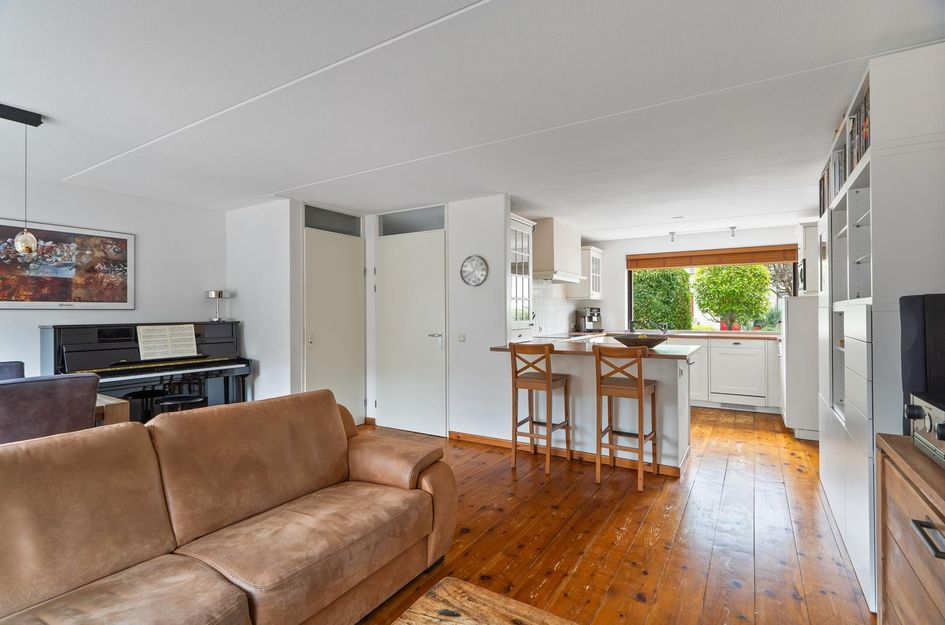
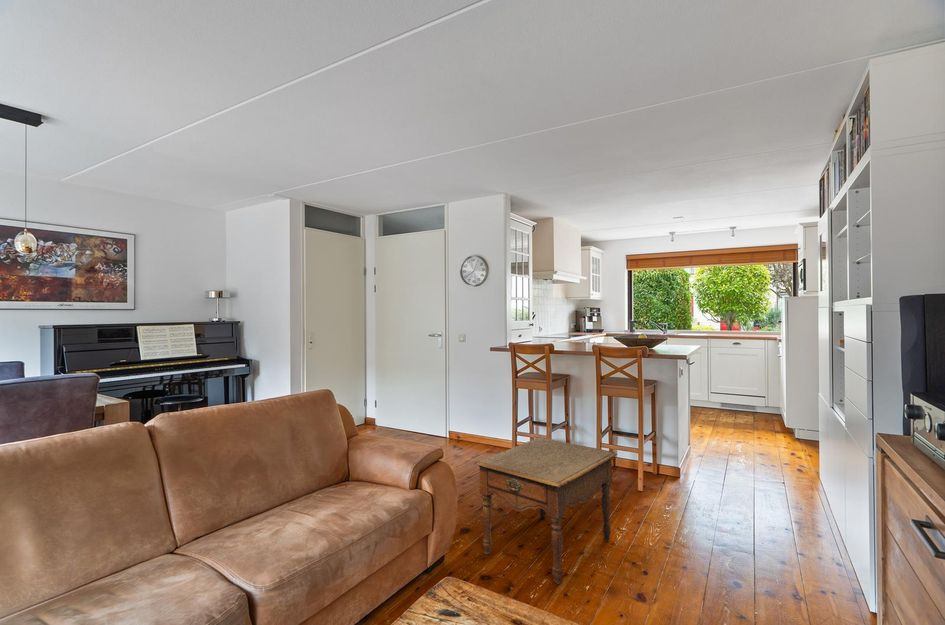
+ side table [473,436,618,585]
